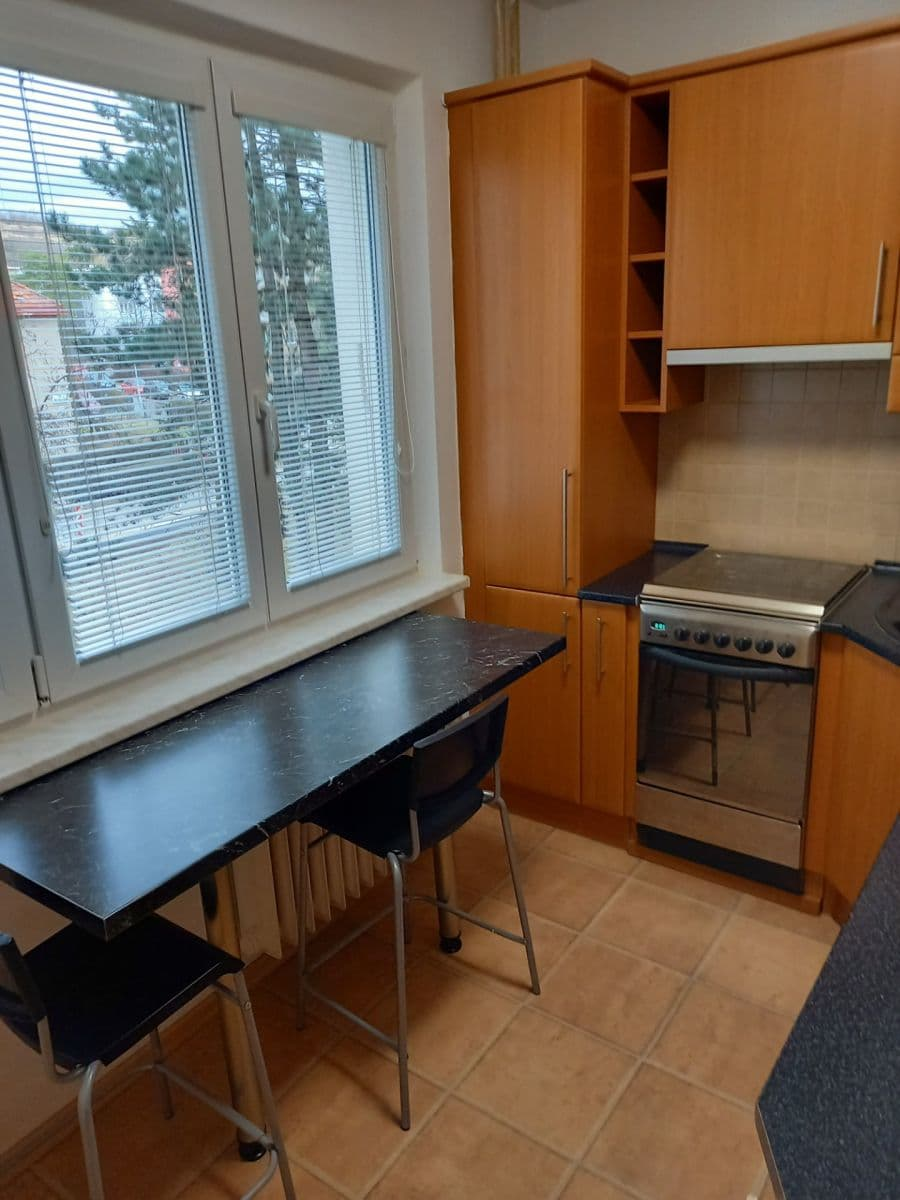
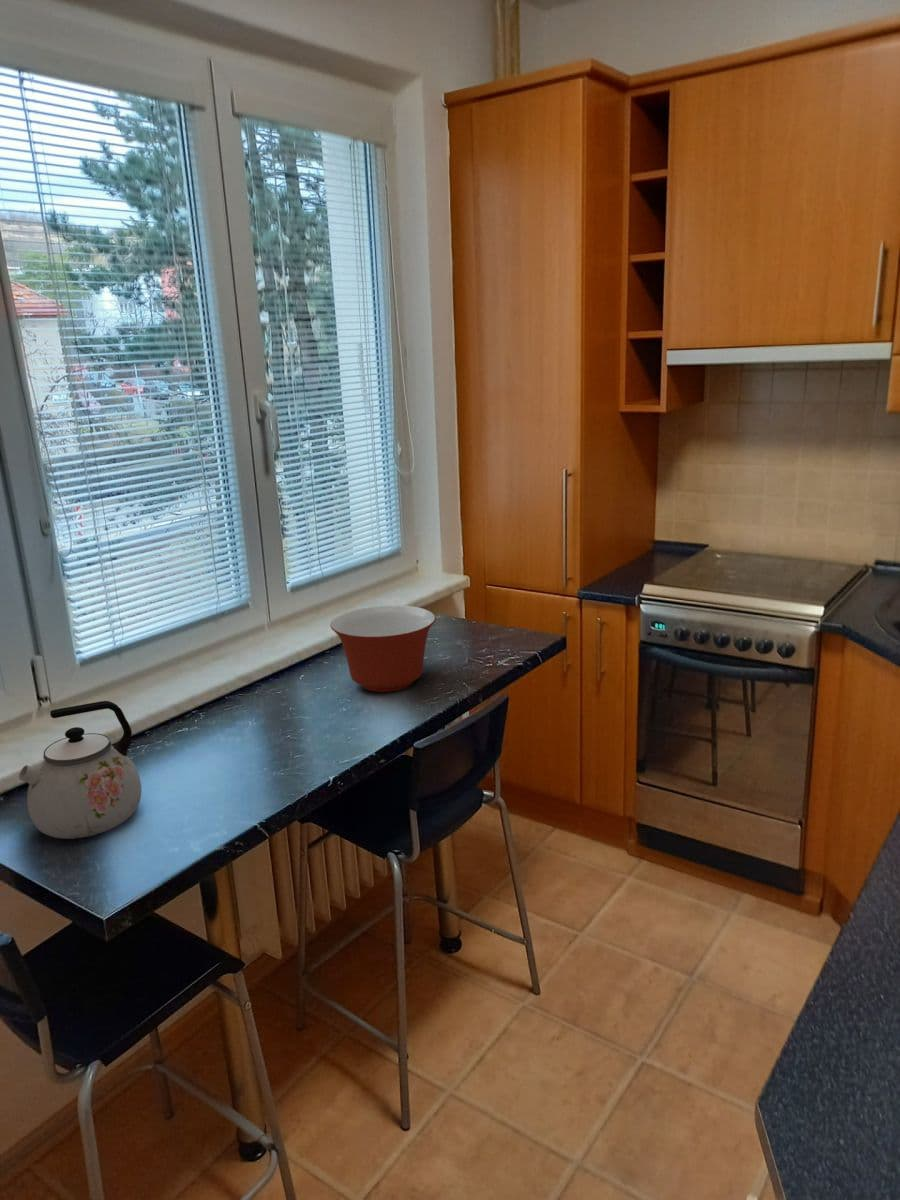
+ mixing bowl [329,604,437,693]
+ kettle [18,700,142,840]
